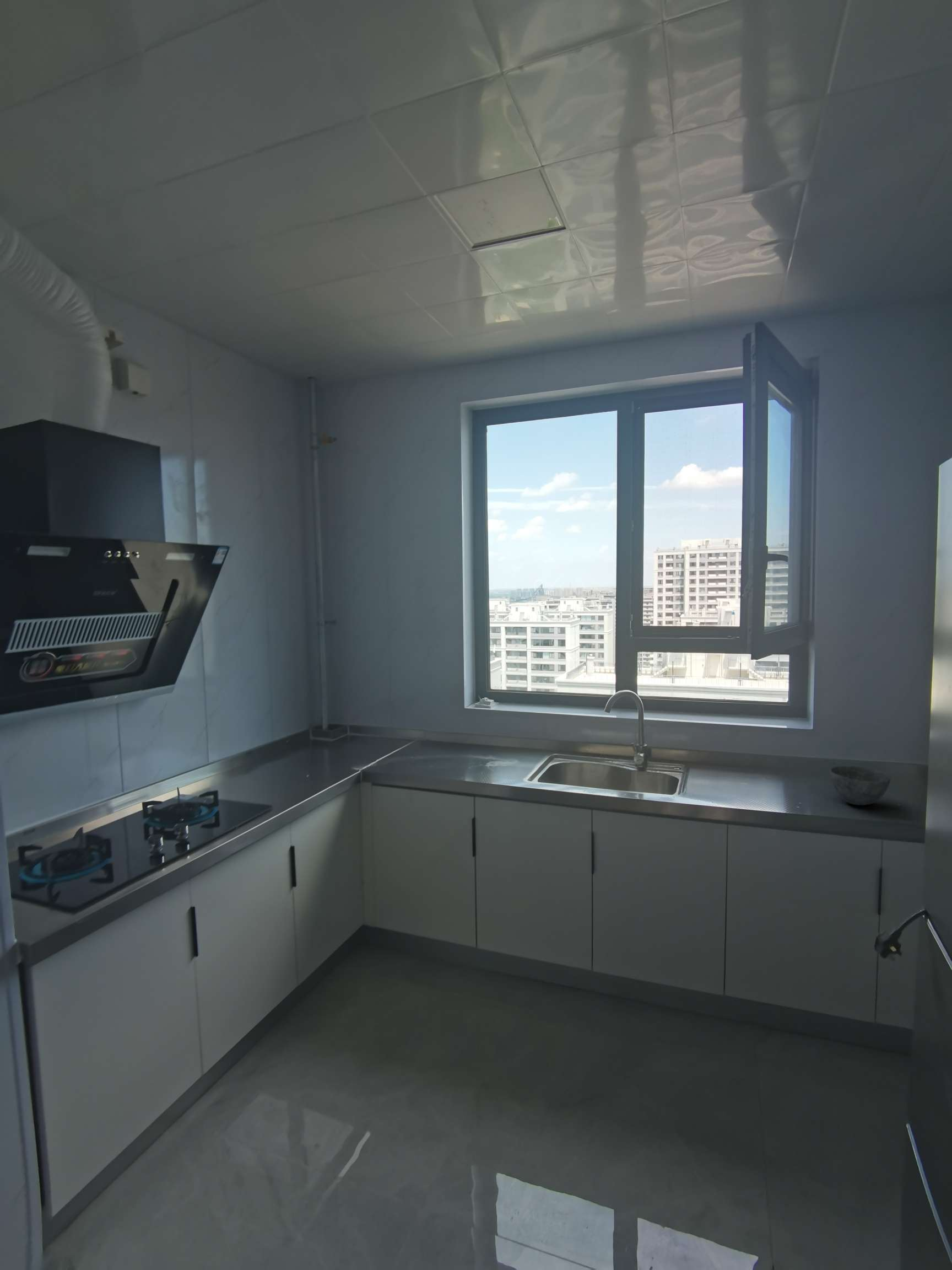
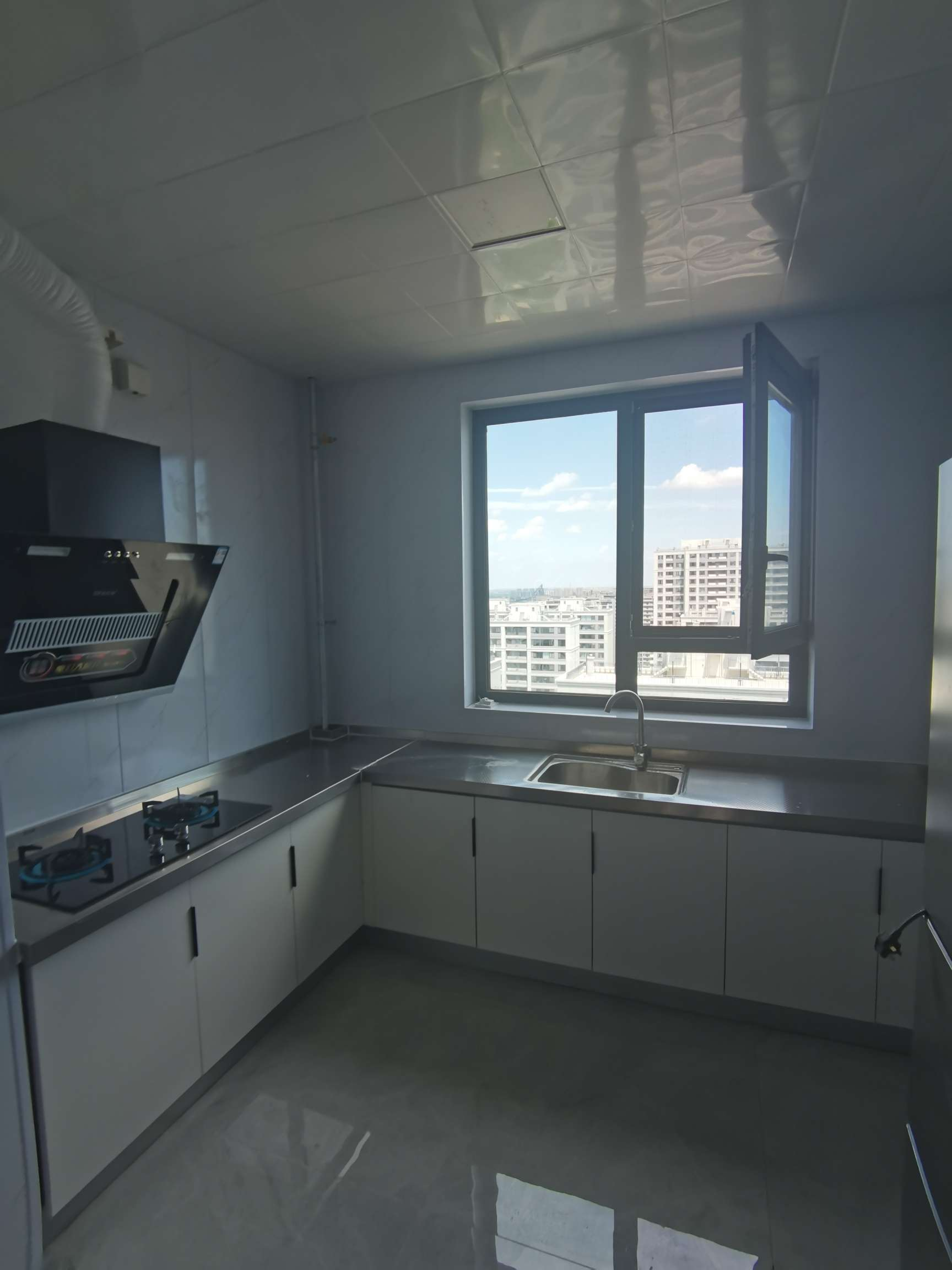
- bowl [829,765,891,806]
